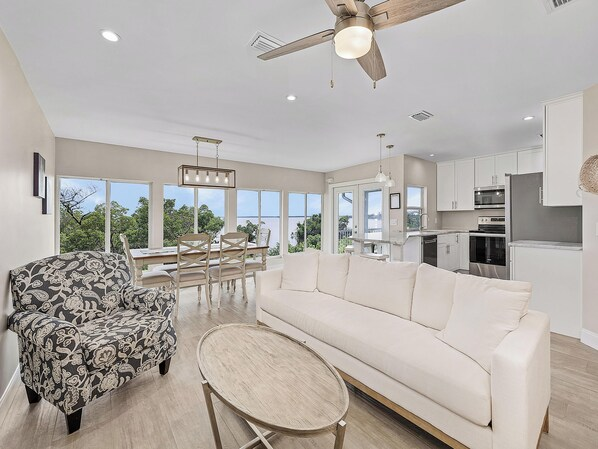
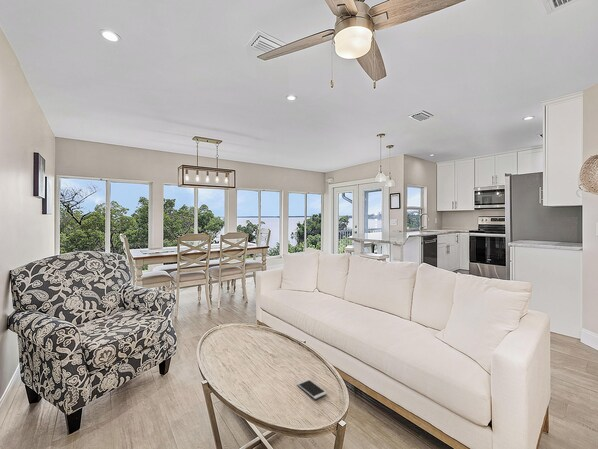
+ smartphone [296,378,328,400]
